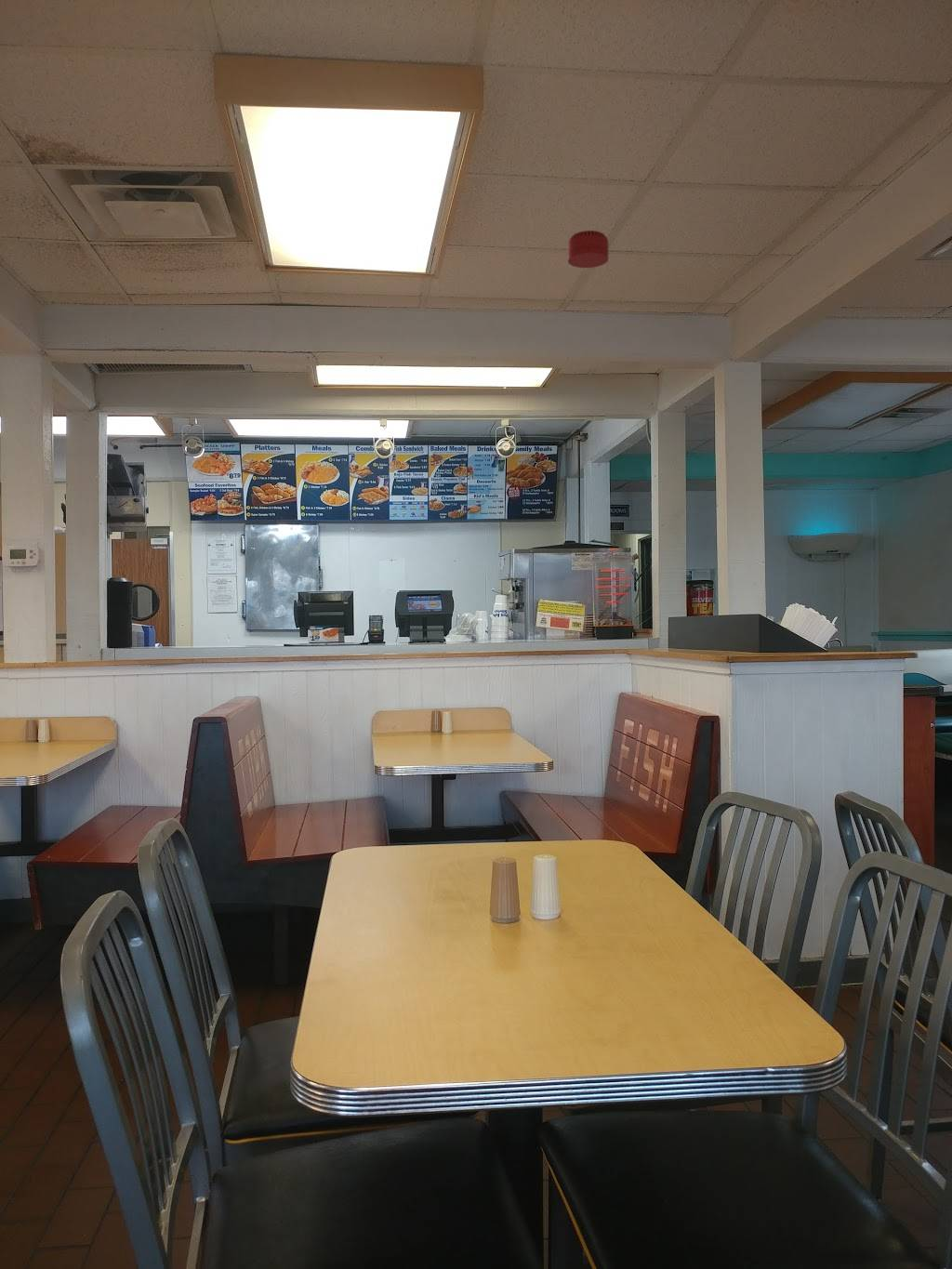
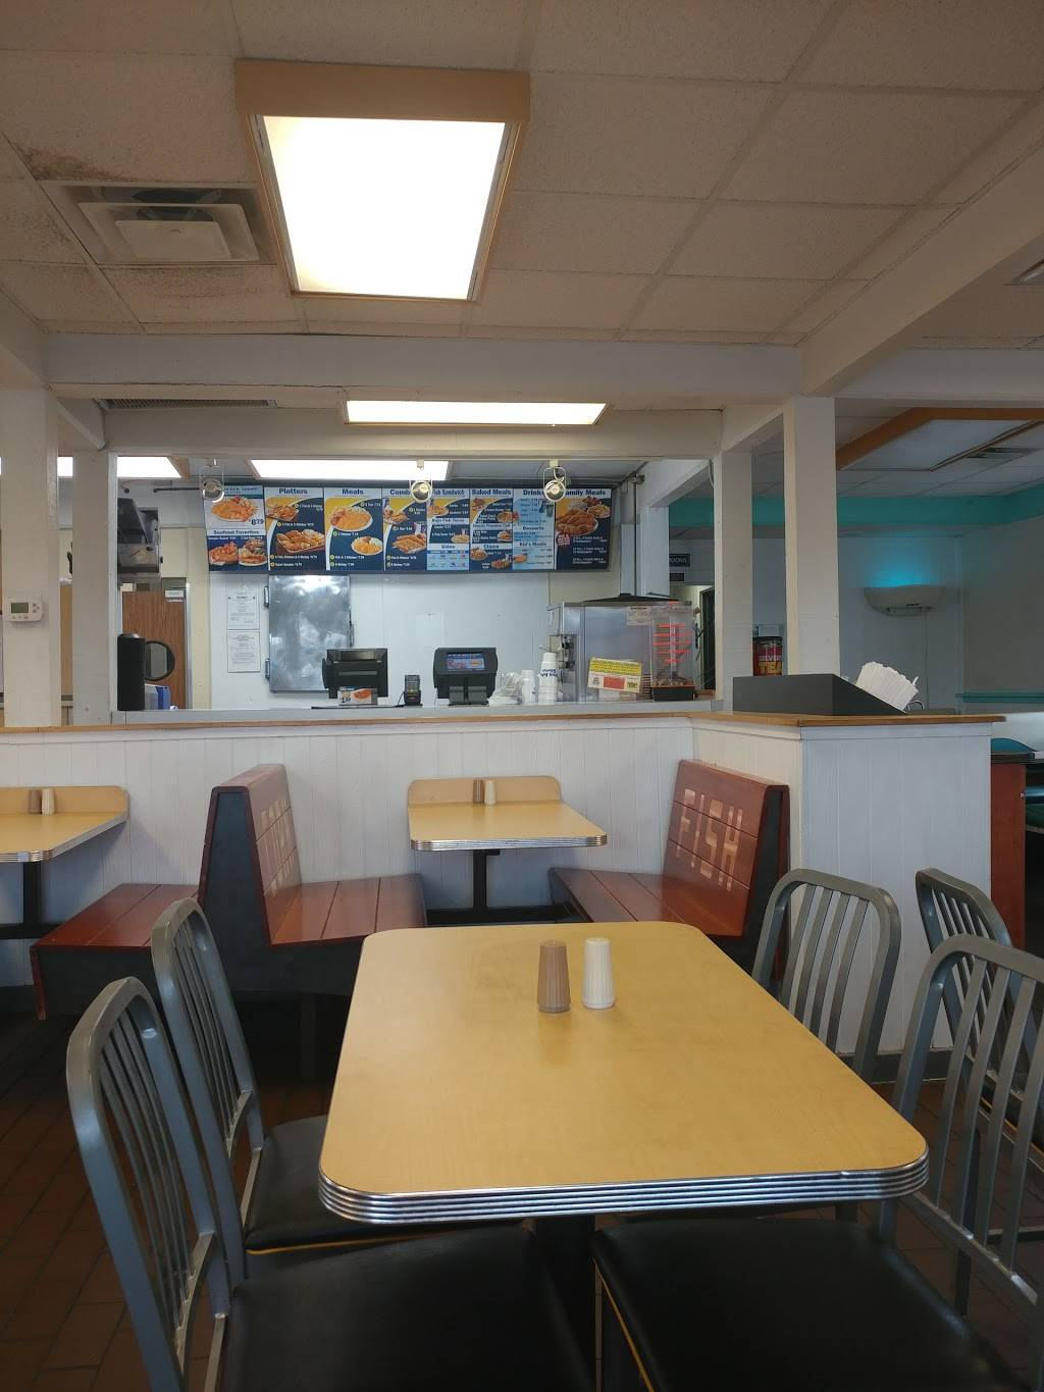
- smoke detector [567,230,609,269]
